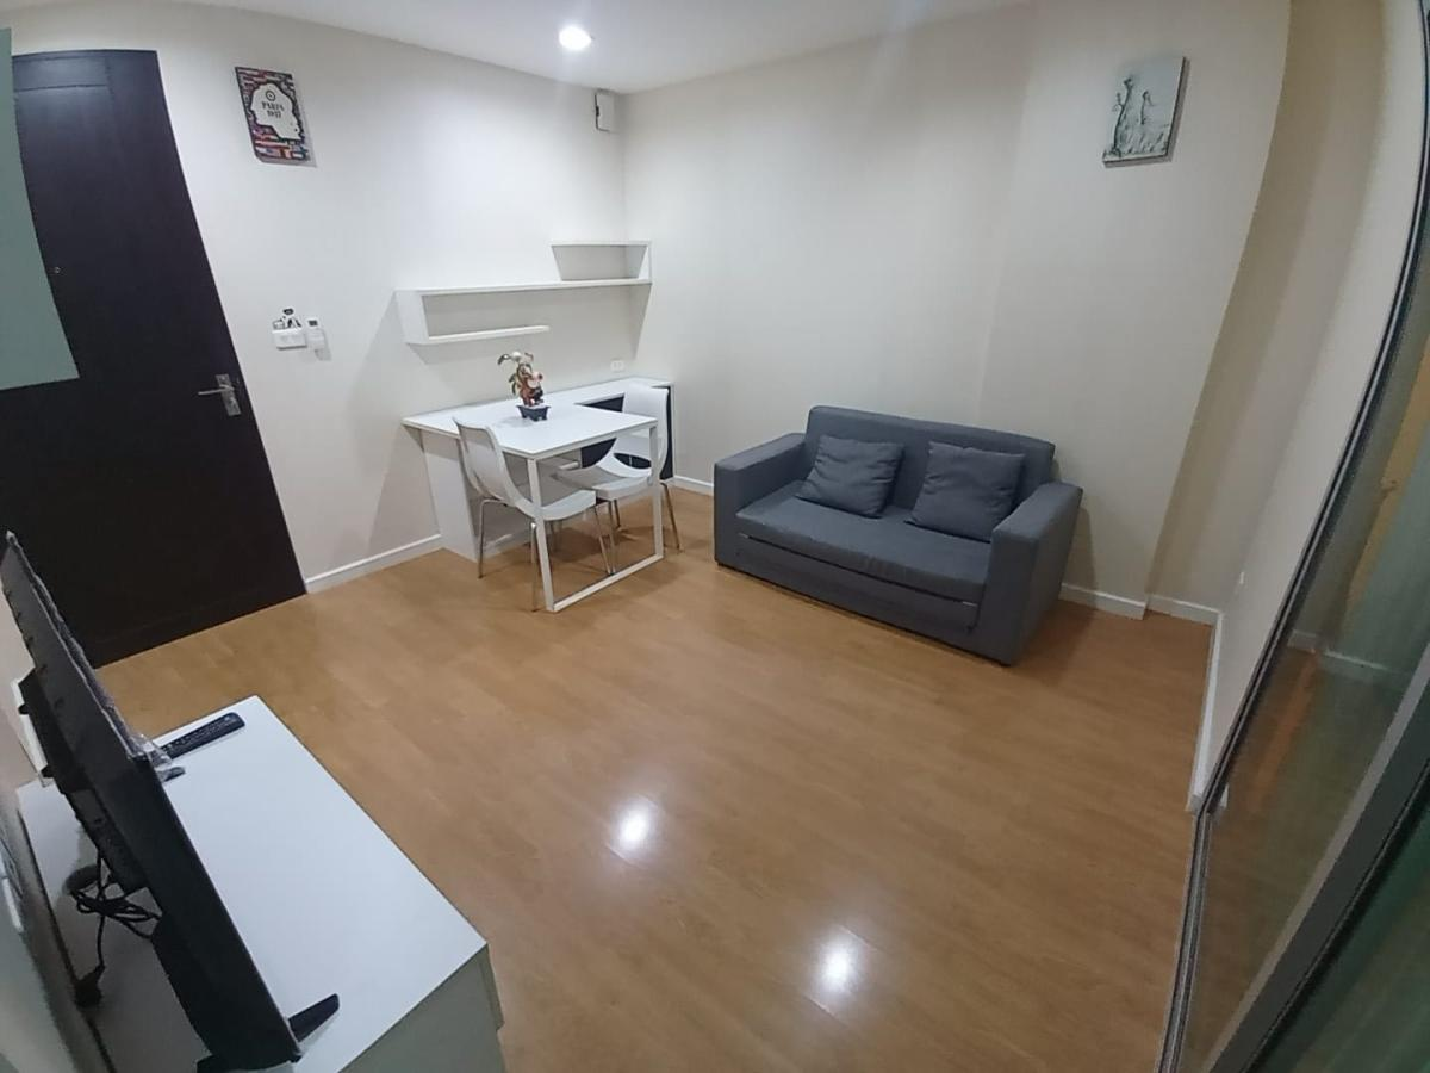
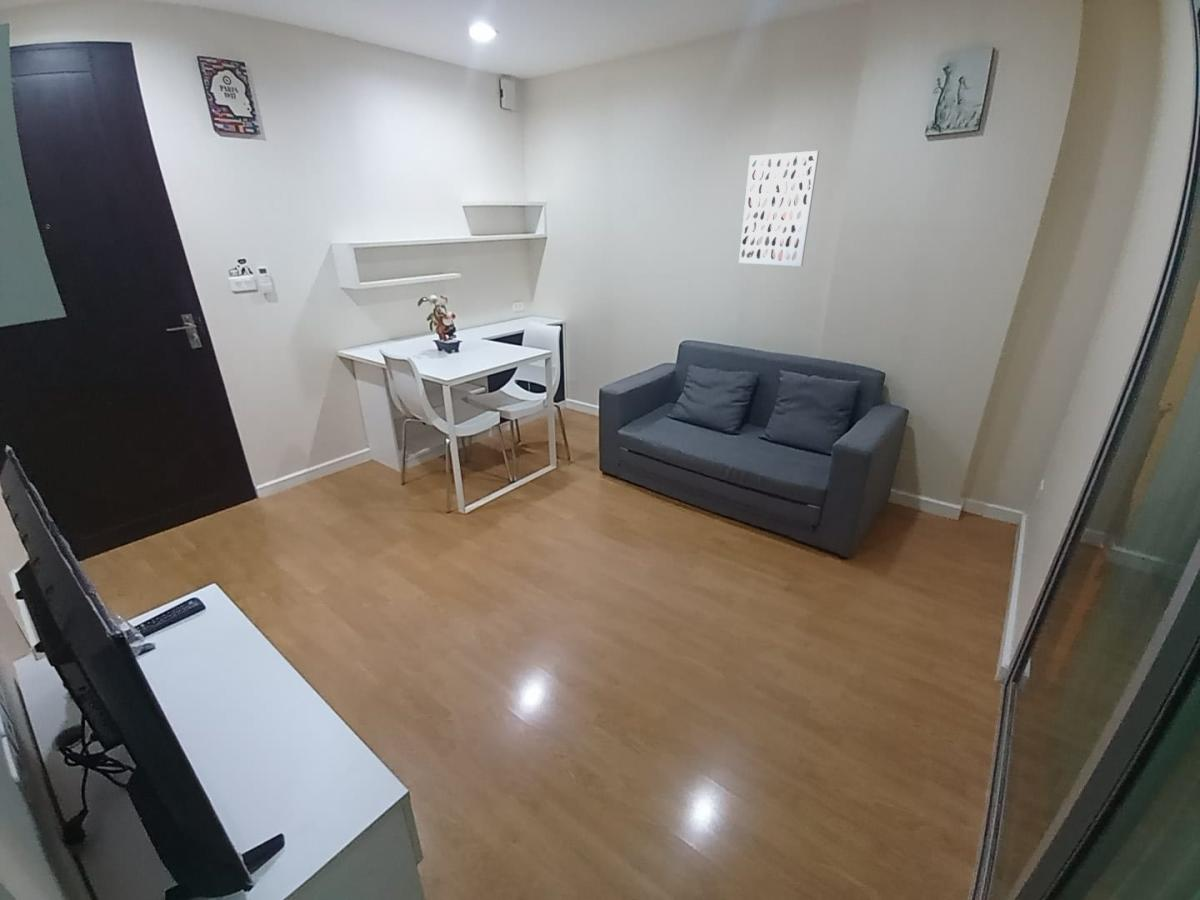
+ wall art [738,150,820,267]
